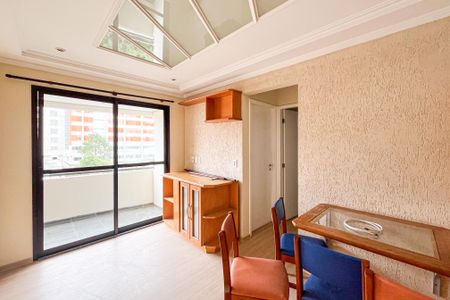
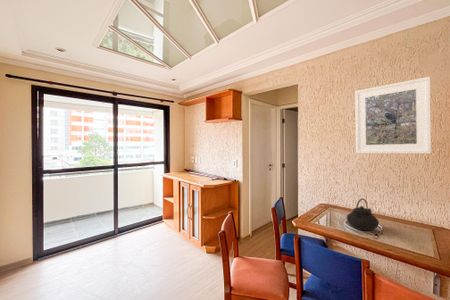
+ teapot [346,198,380,232]
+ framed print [354,76,432,155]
